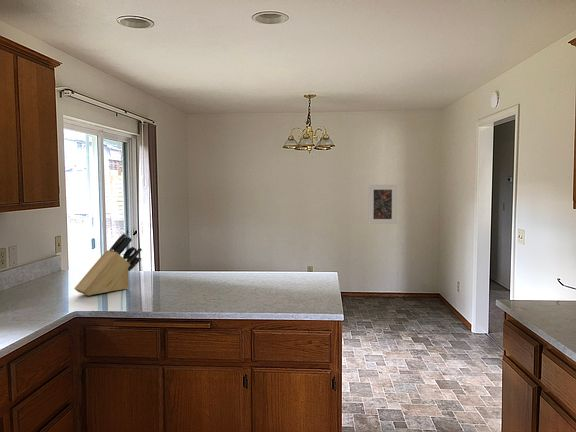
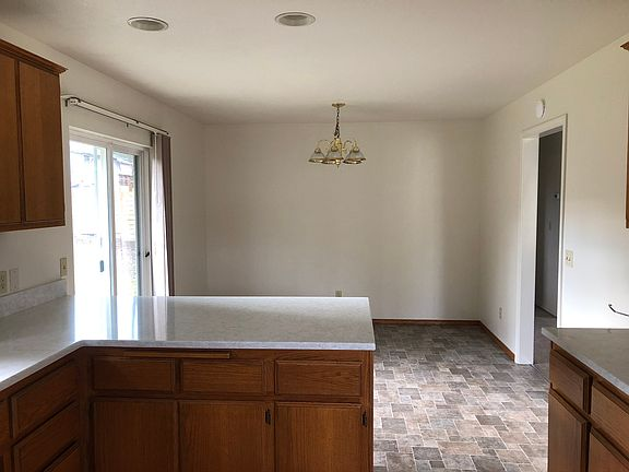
- knife block [73,232,143,297]
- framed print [368,184,398,225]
